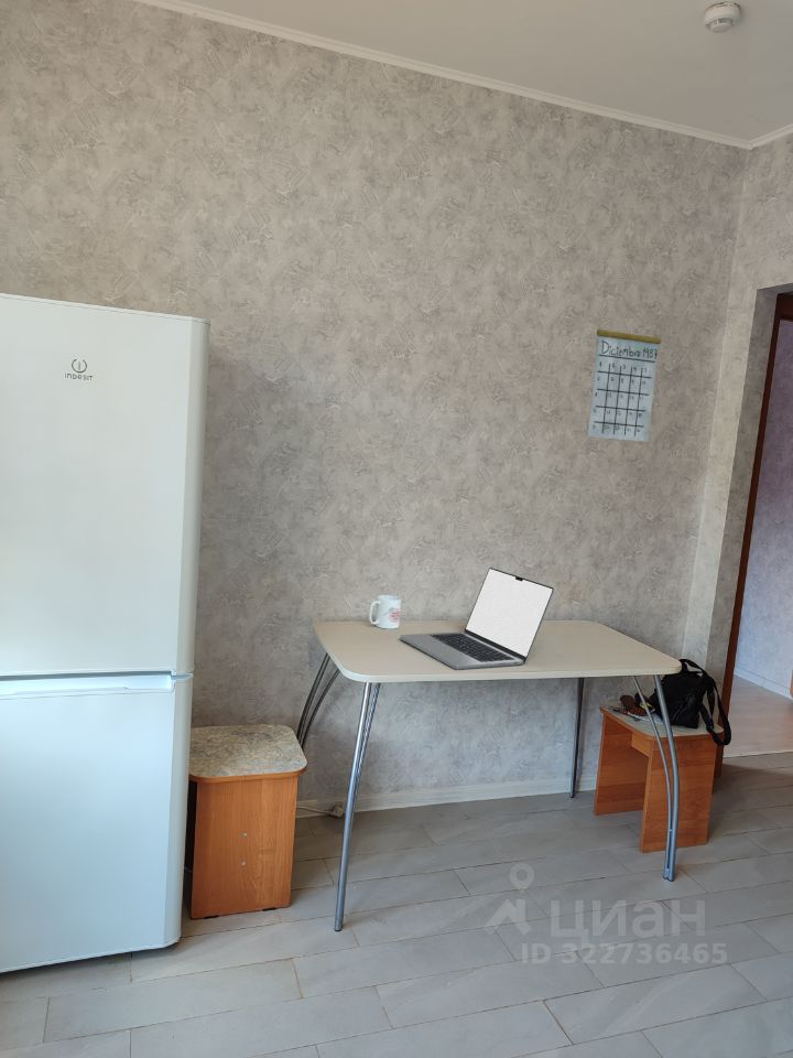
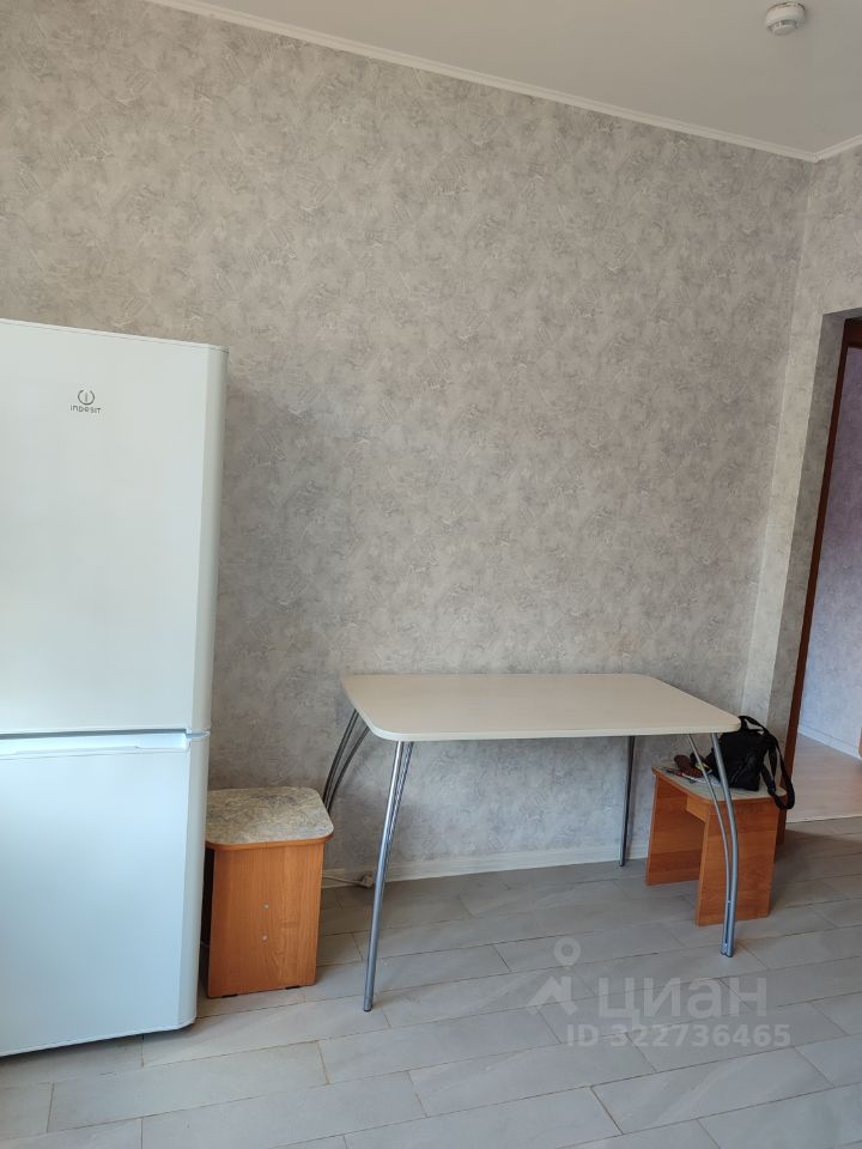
- calendar [587,307,663,443]
- mug [368,594,402,630]
- laptop [399,566,555,671]
